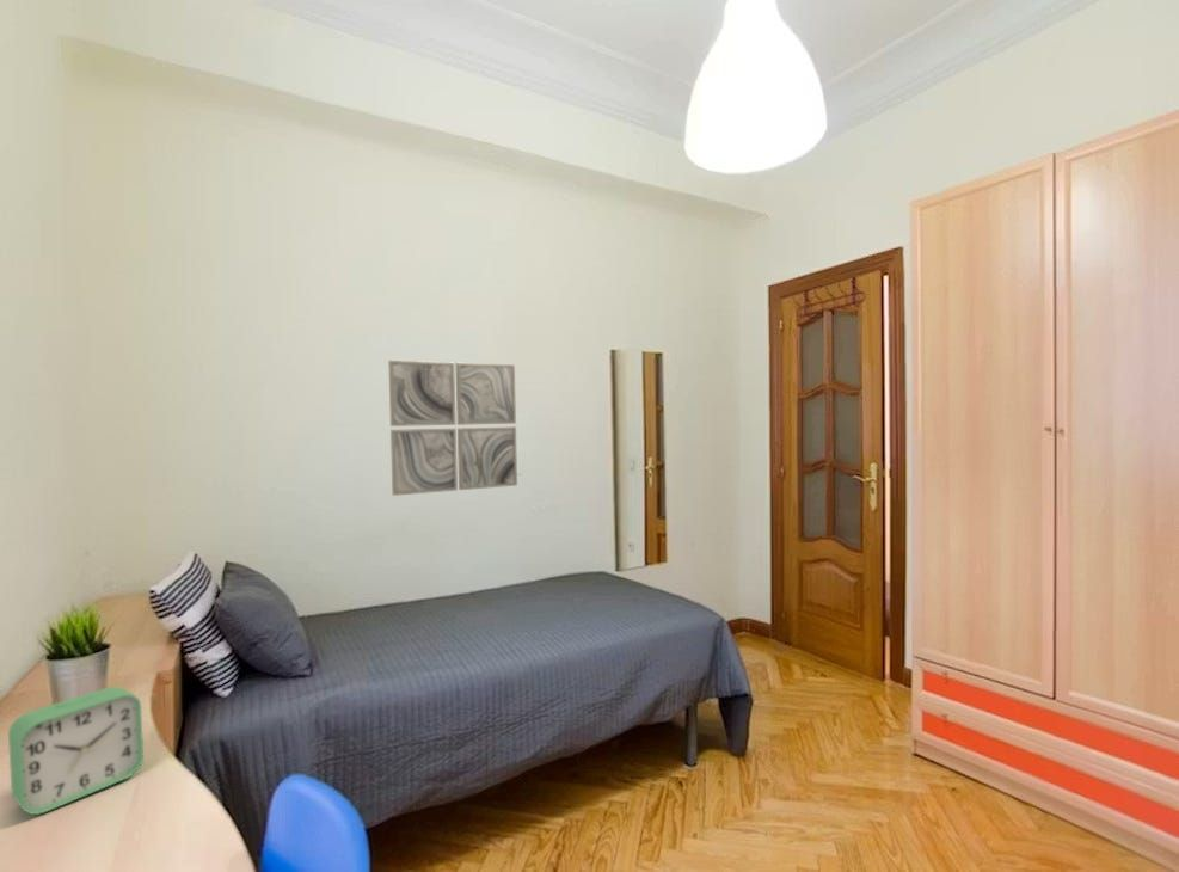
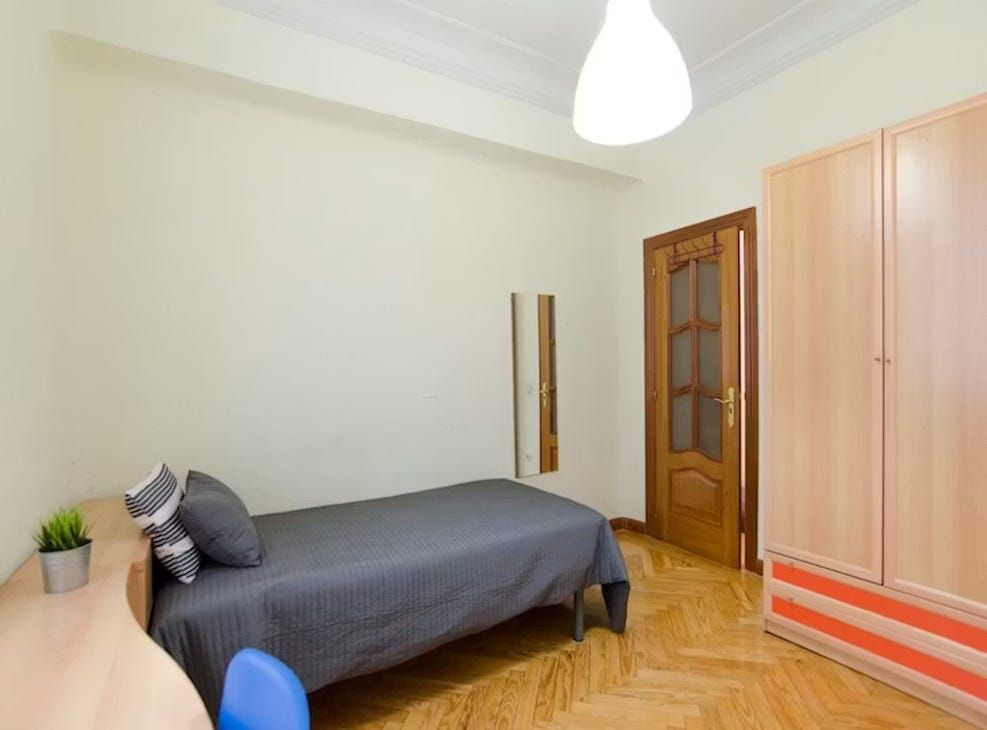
- alarm clock [7,686,145,816]
- wall art [387,360,518,497]
